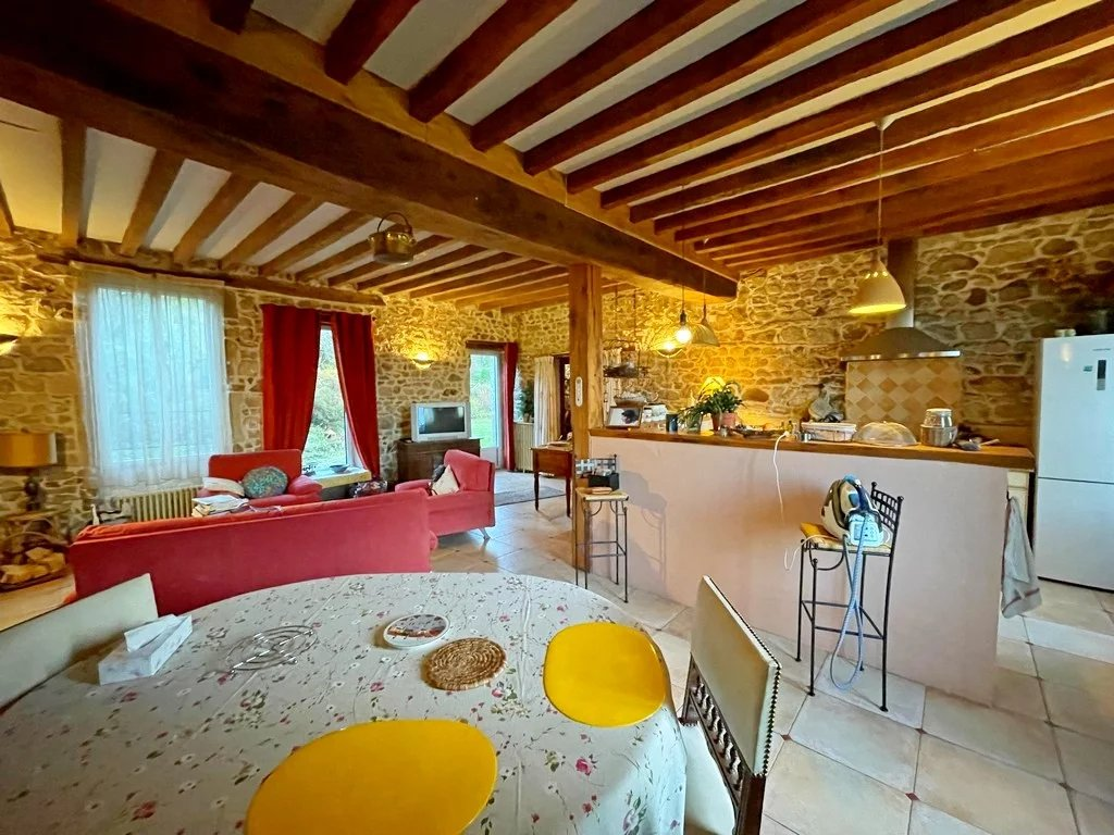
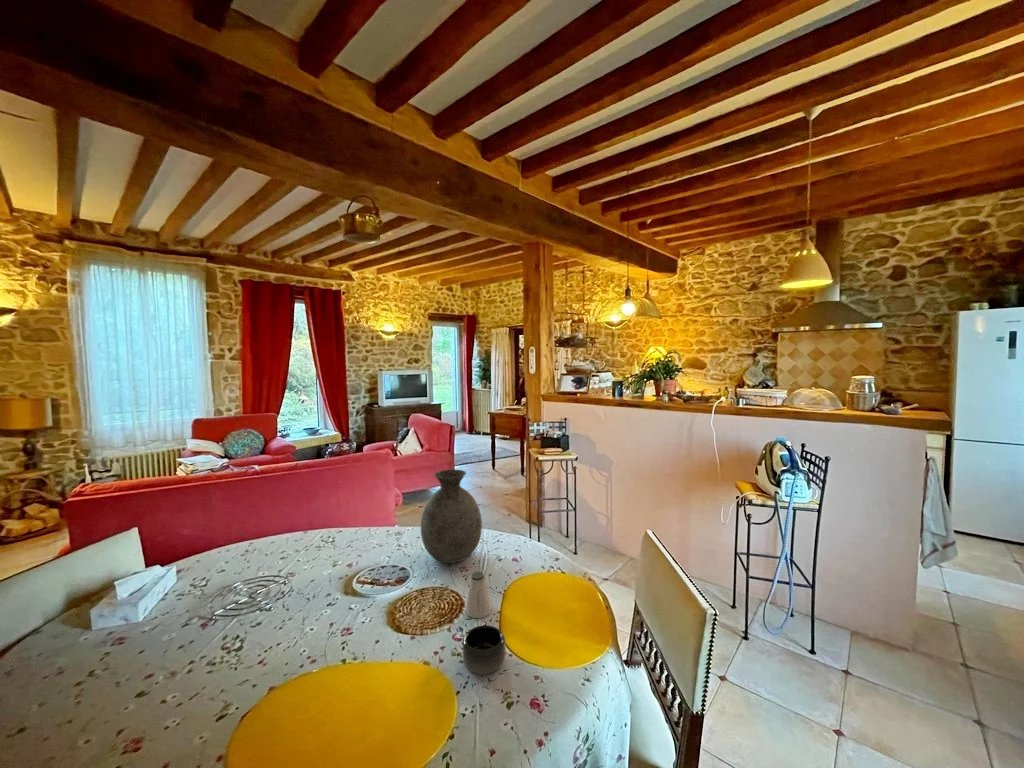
+ mug [462,621,506,675]
+ vase [420,468,483,564]
+ saltshaker [464,571,493,619]
